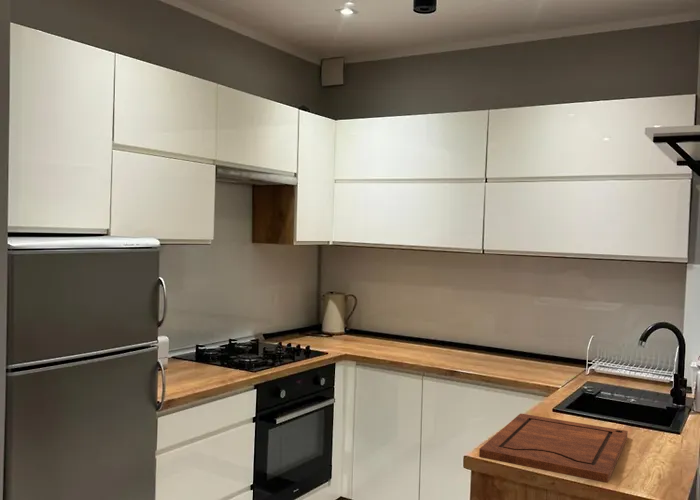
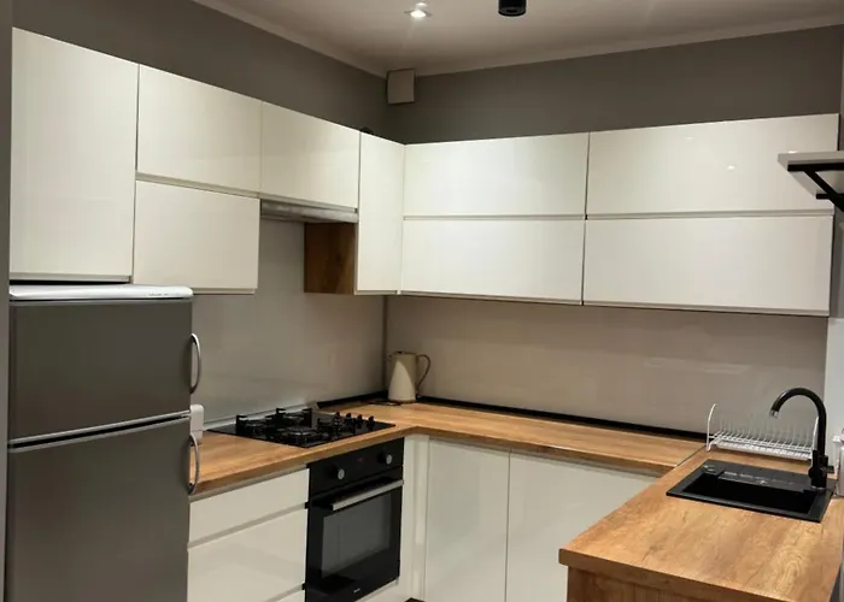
- cutting board [478,413,629,484]
